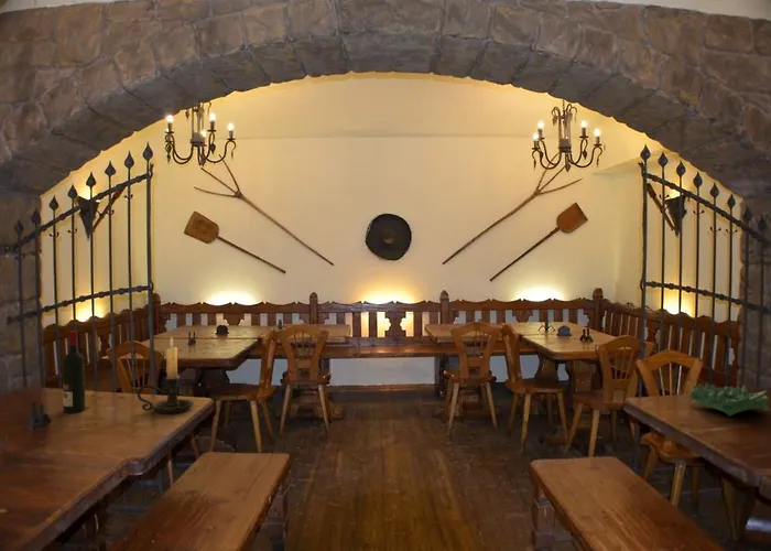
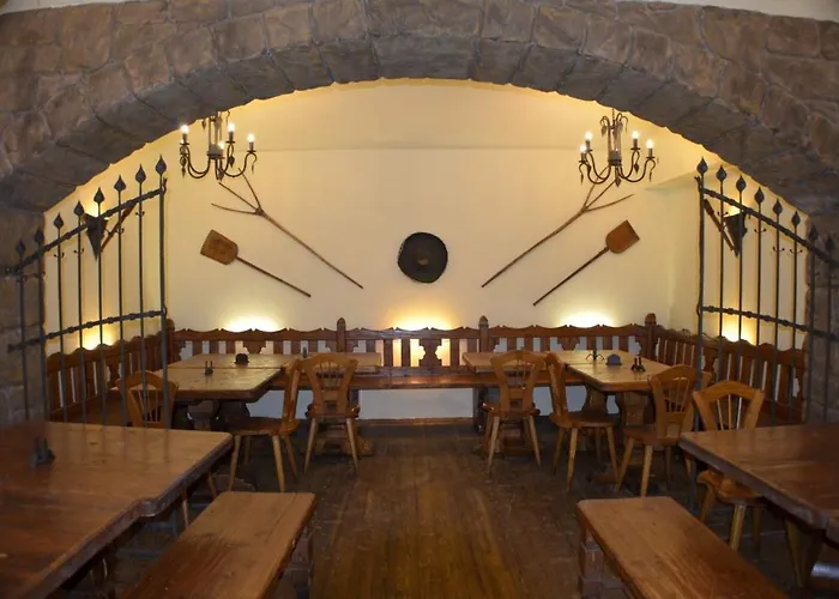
- candle holder [137,336,195,414]
- alcohol [62,329,86,414]
- decorative bowl [688,381,771,418]
